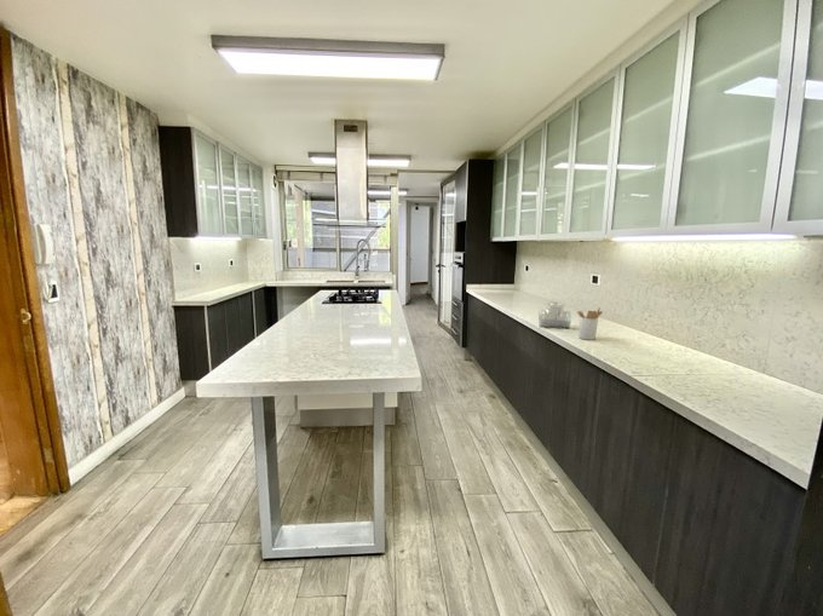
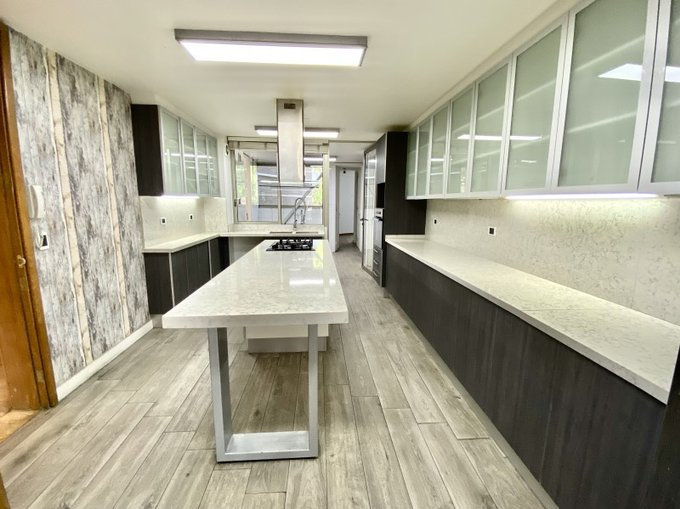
- utensil holder [576,306,604,341]
- pipe fitting [537,301,572,329]
